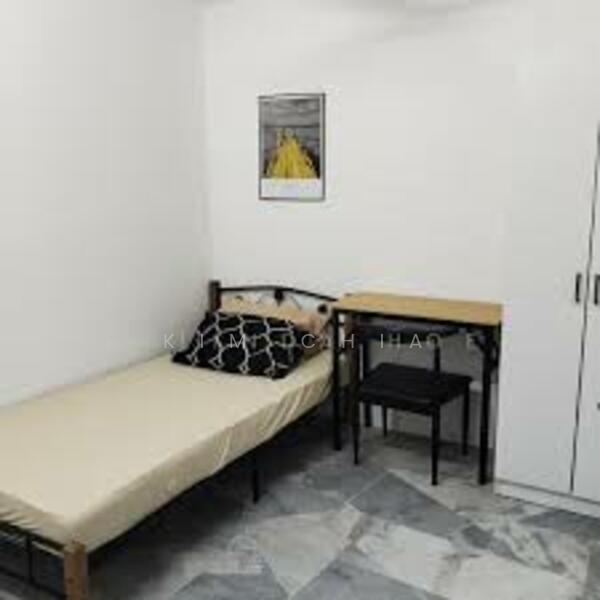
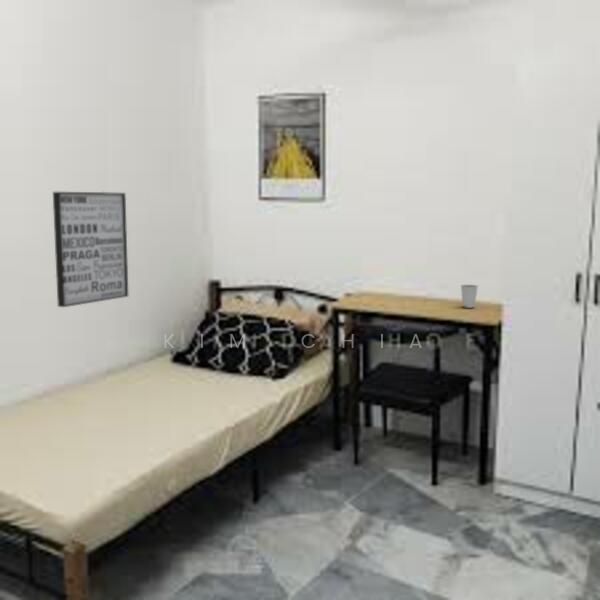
+ dixie cup [460,284,479,309]
+ wall art [52,191,129,308]
